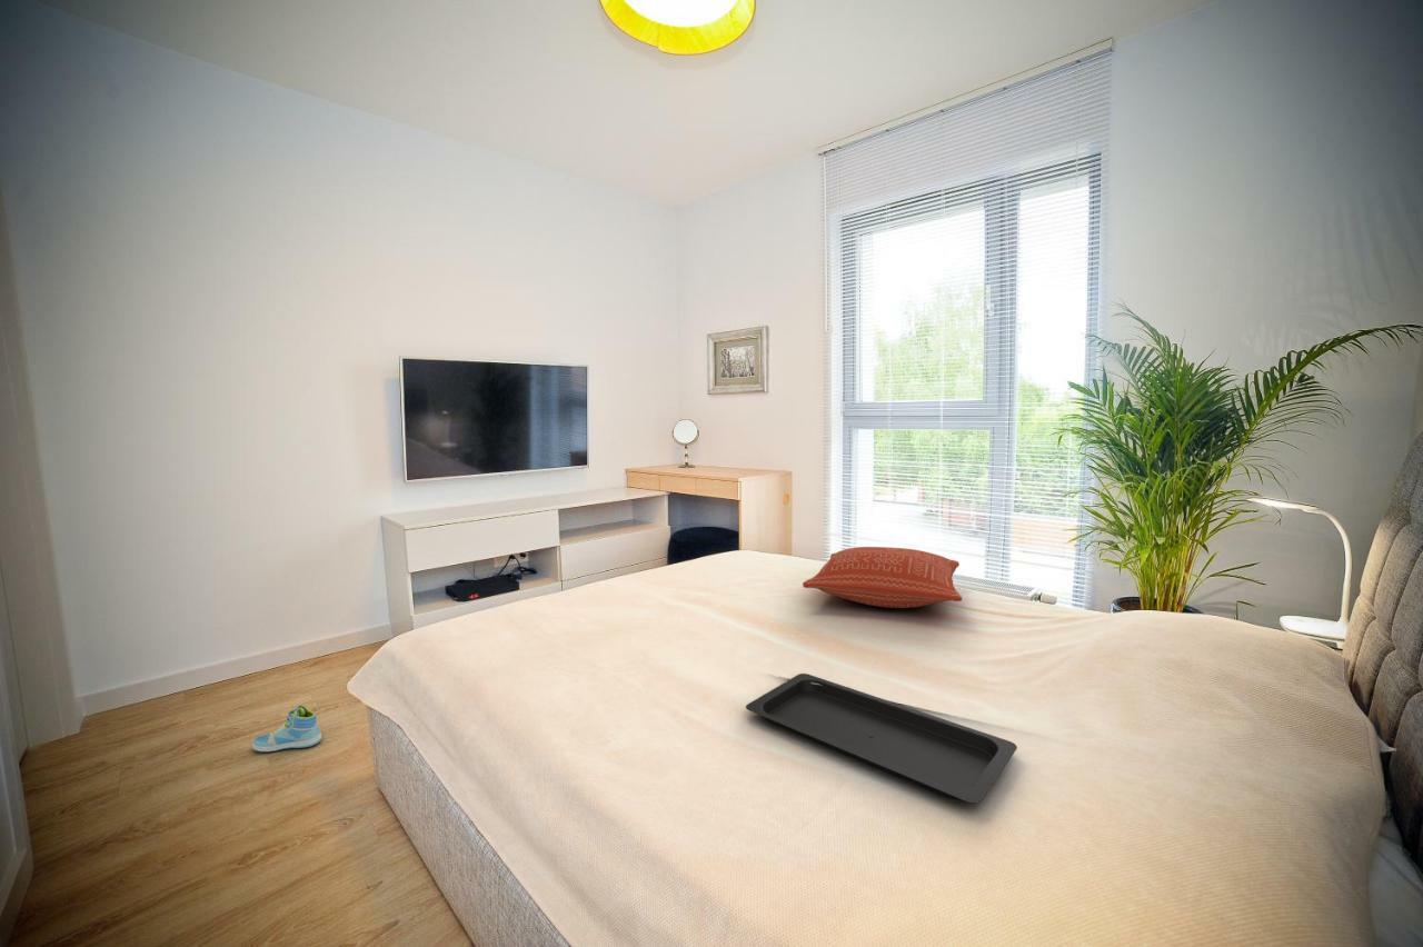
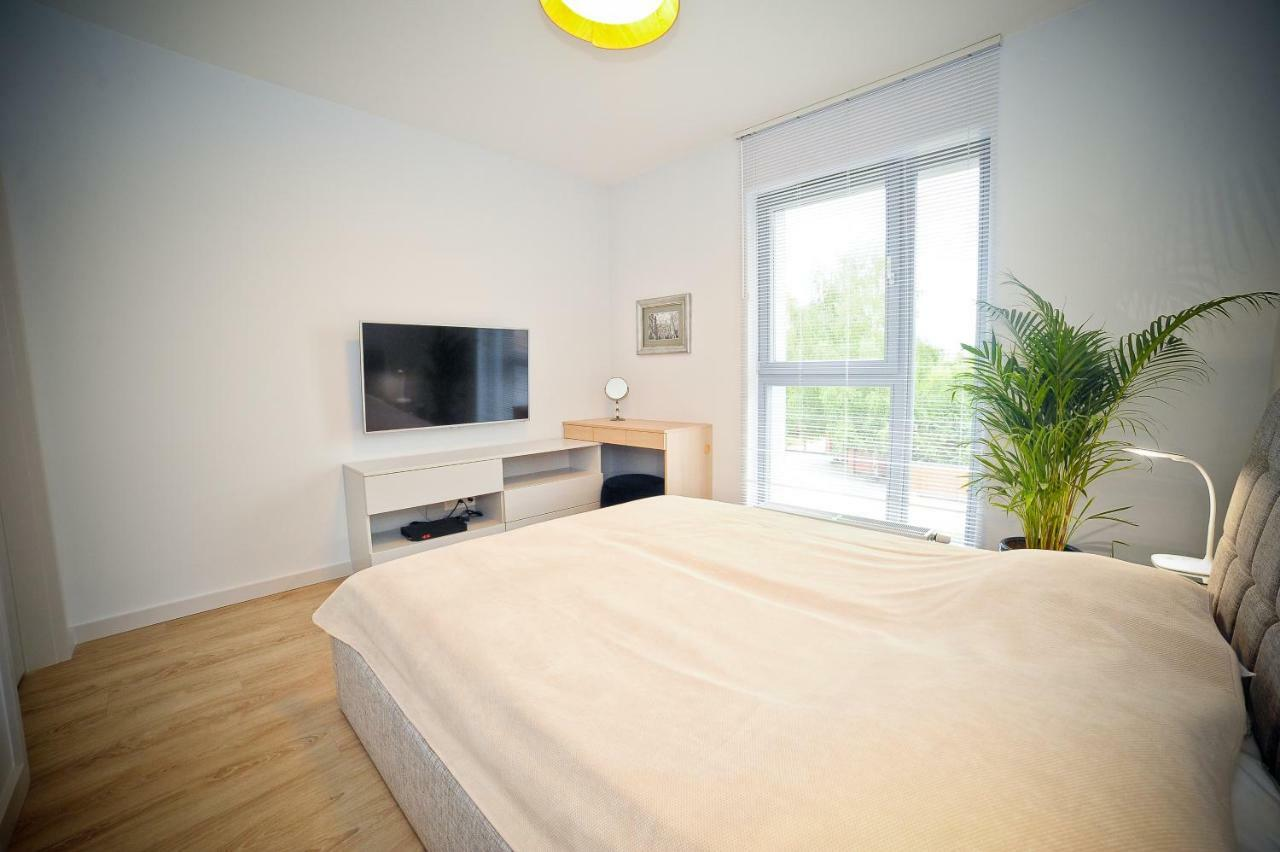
- pillow [802,546,963,609]
- sneaker [251,705,322,752]
- serving tray [745,672,1018,805]
